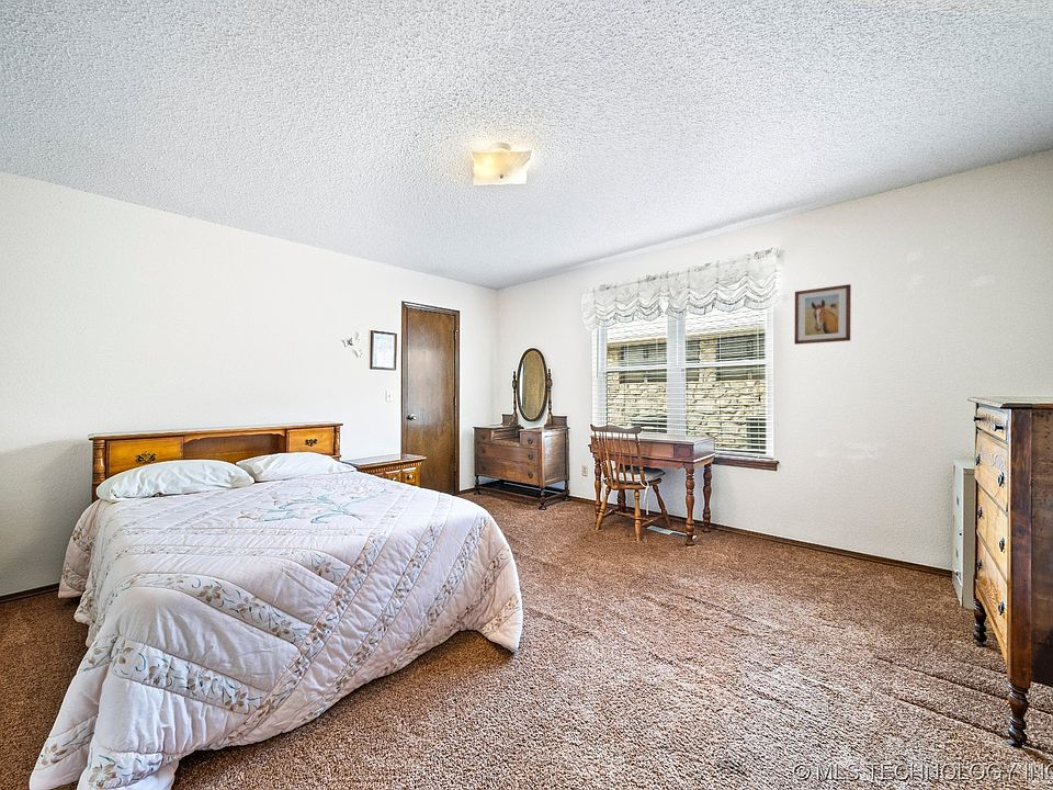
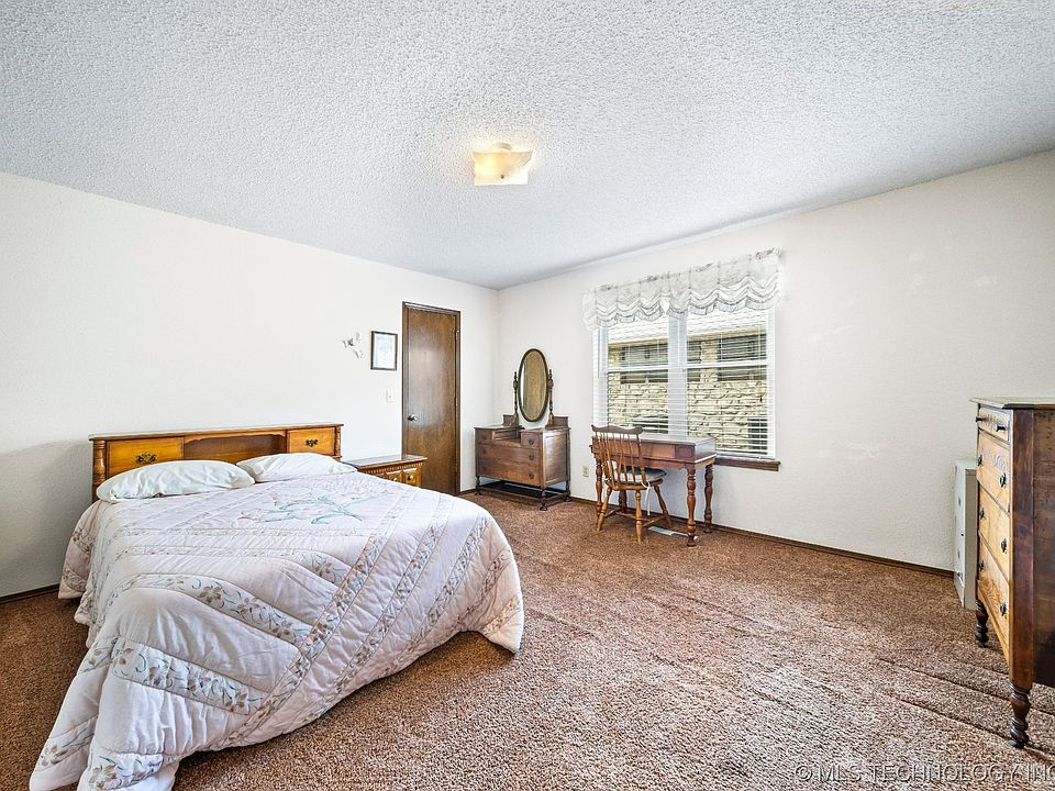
- wall art [793,283,852,346]
